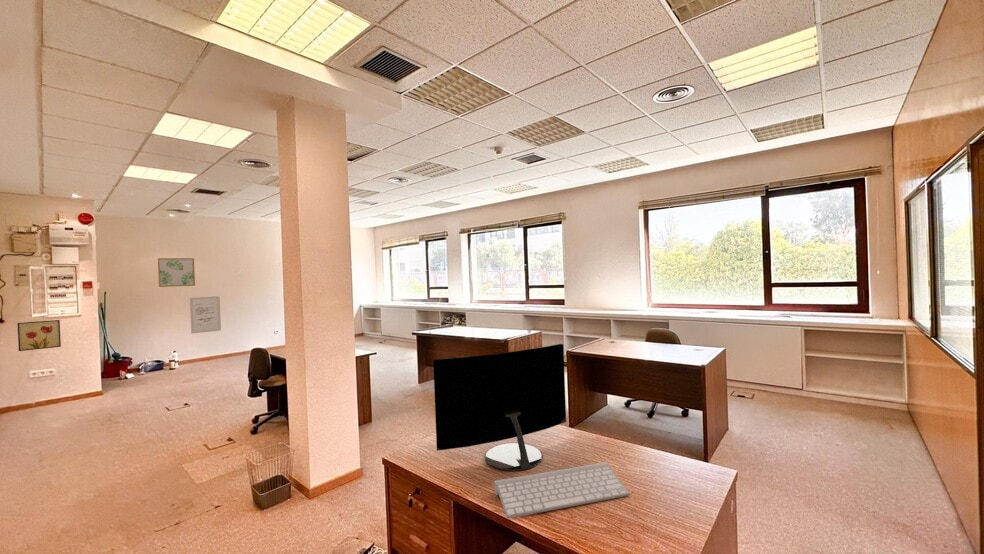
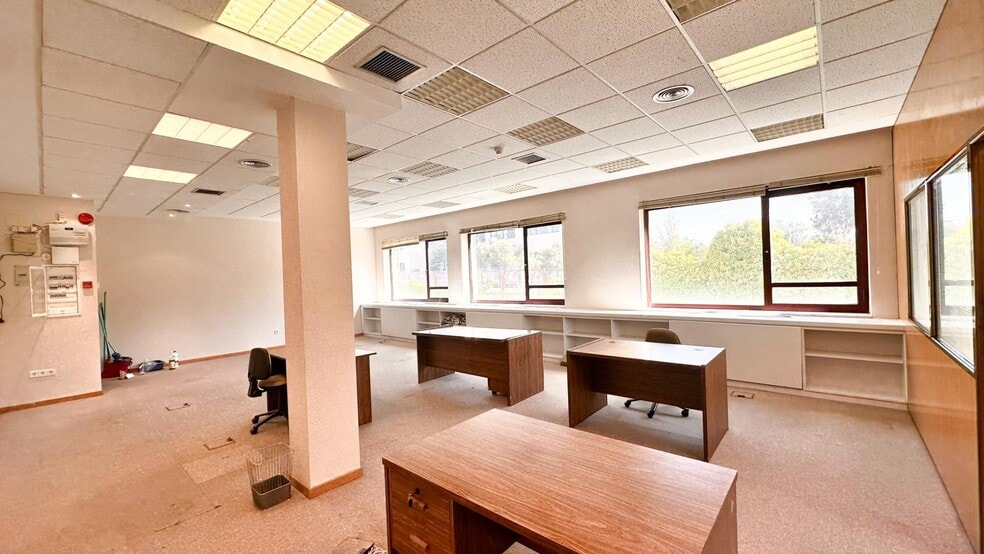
- keyboard [493,461,630,520]
- wall art [17,319,62,352]
- wall art [157,257,196,288]
- monitor [432,343,567,472]
- wall art [189,295,222,334]
